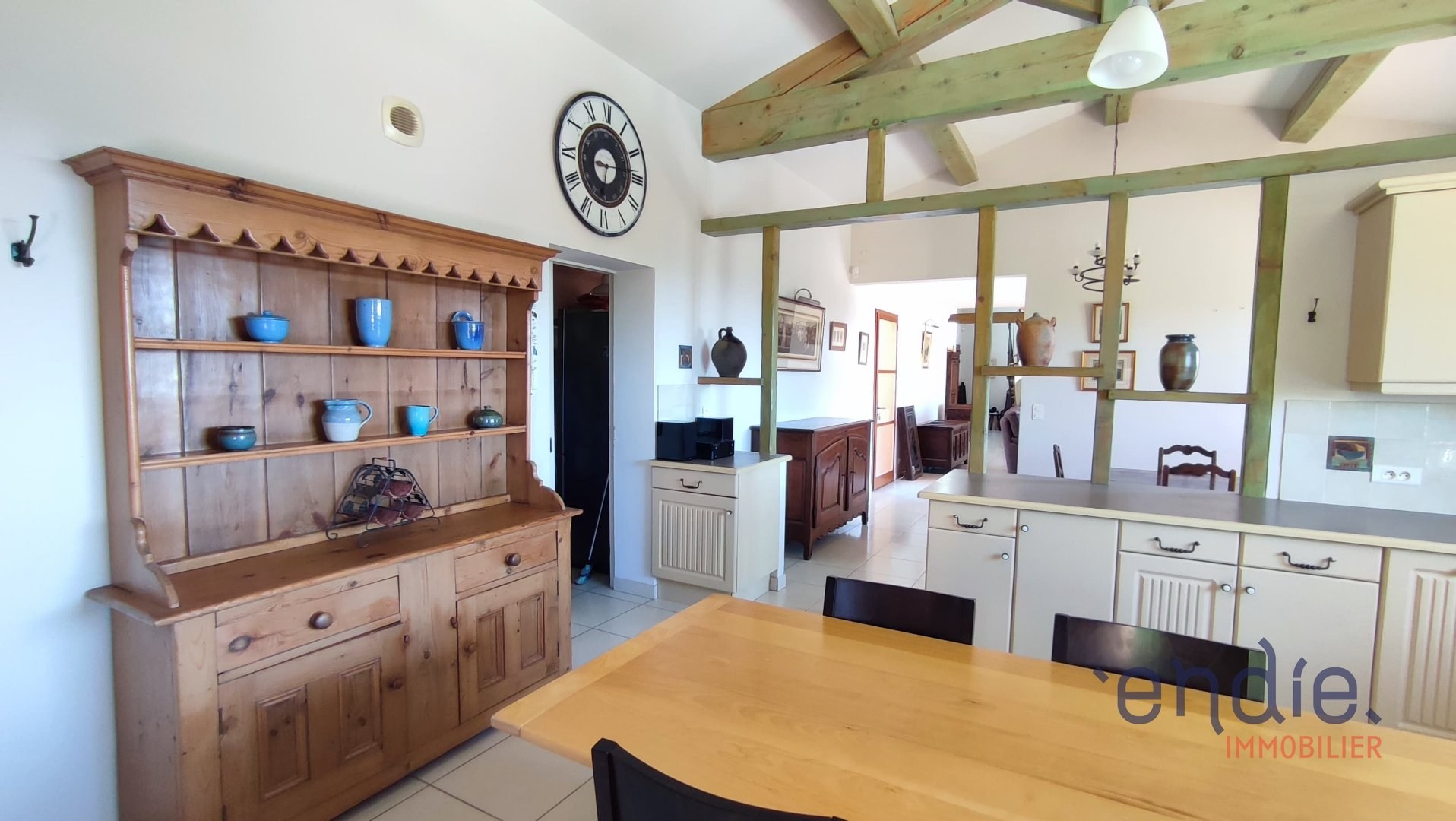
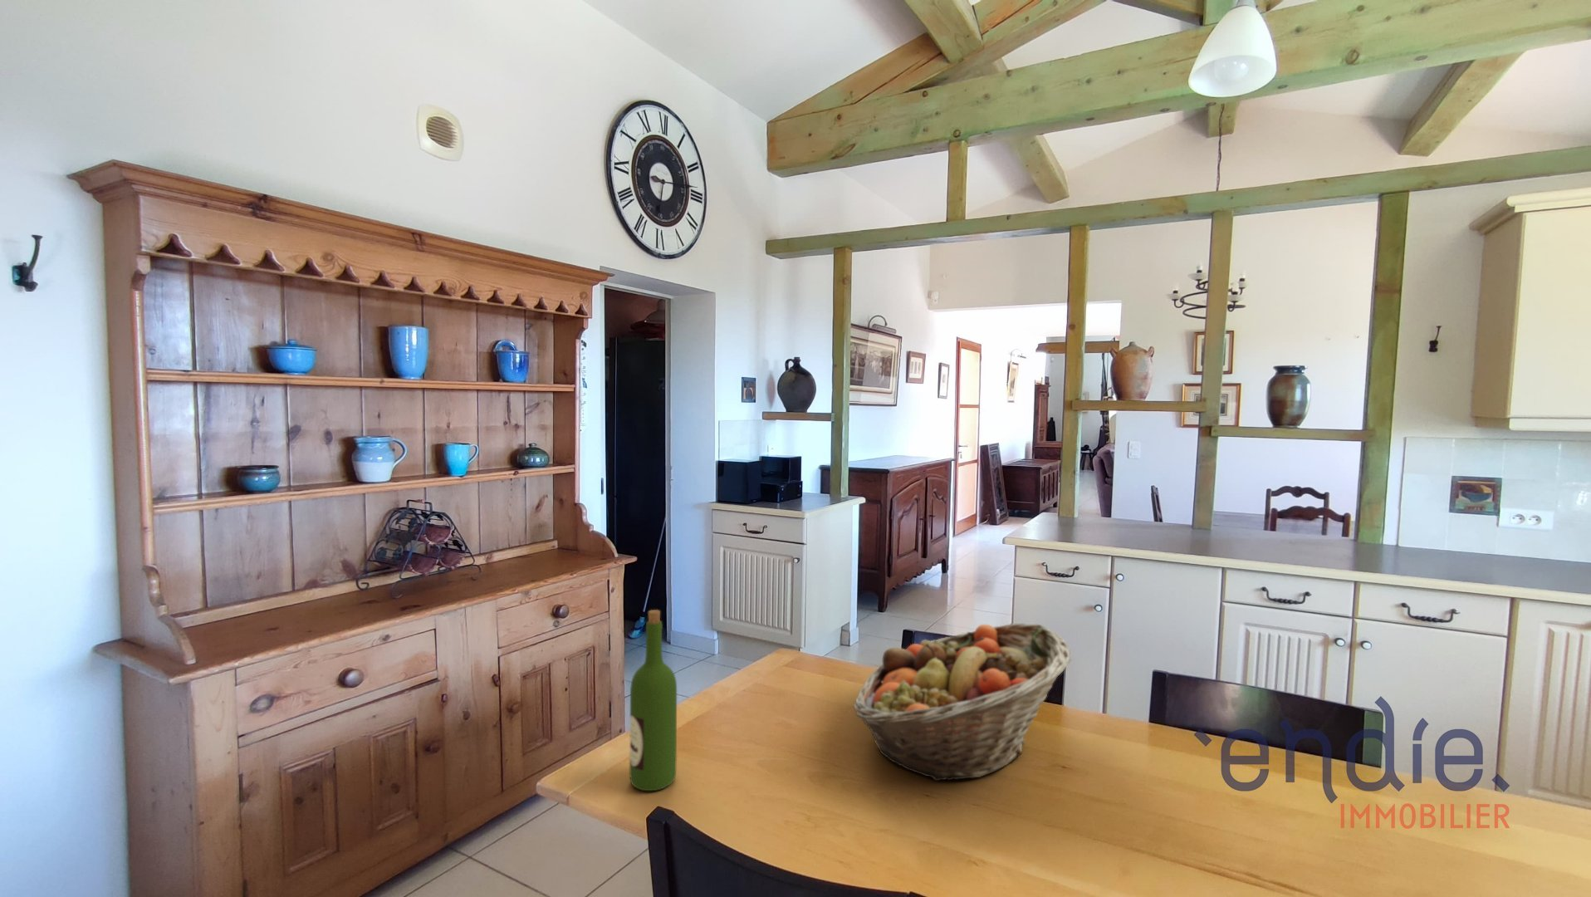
+ wine bottle [628,609,677,791]
+ fruit basket [852,622,1072,782]
